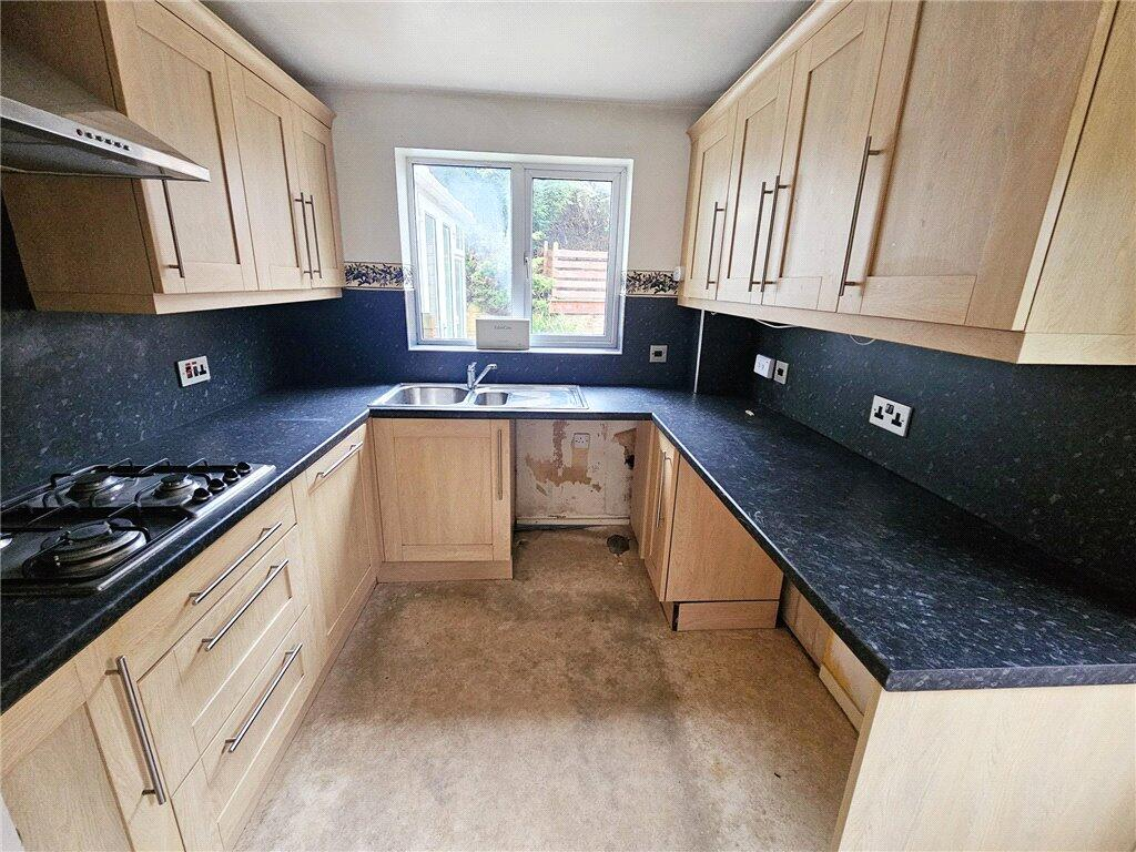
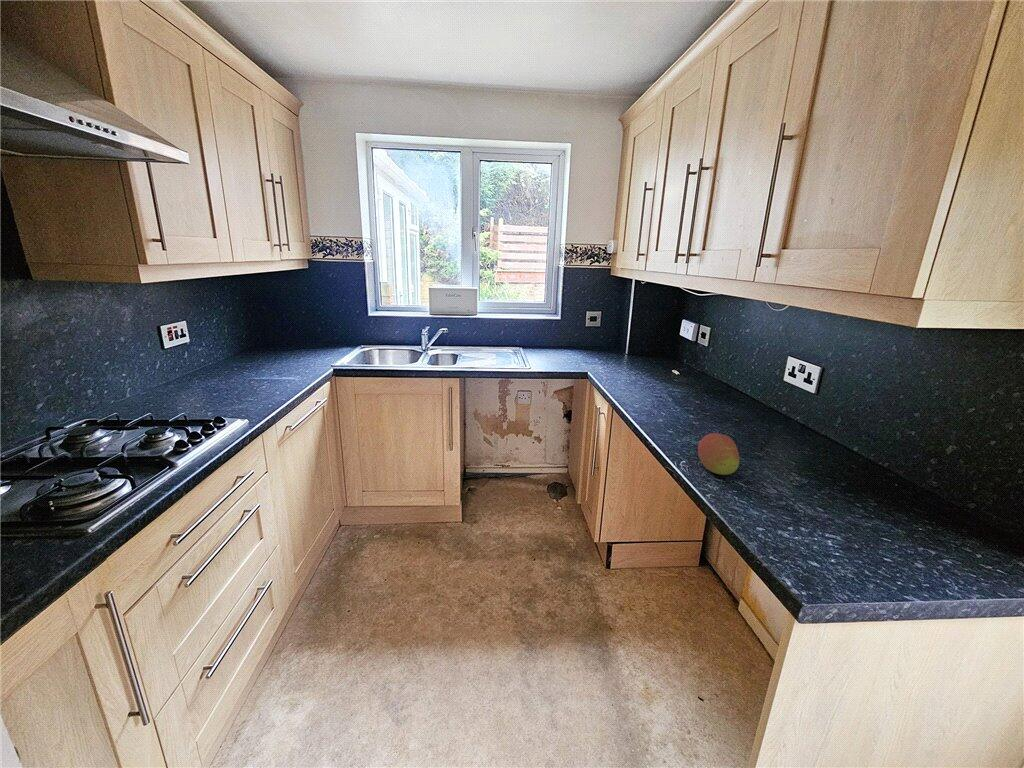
+ fruit [697,432,740,476]
